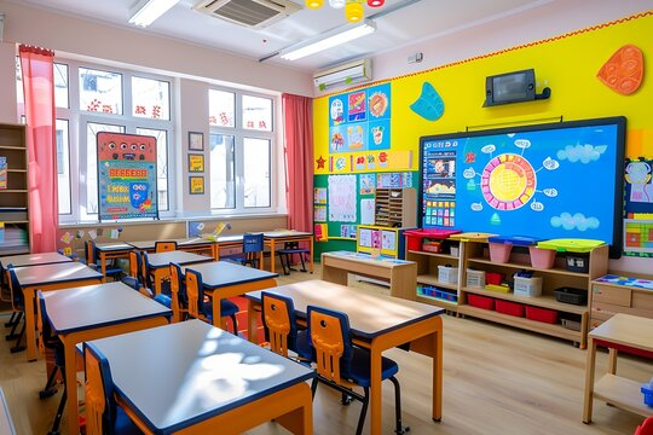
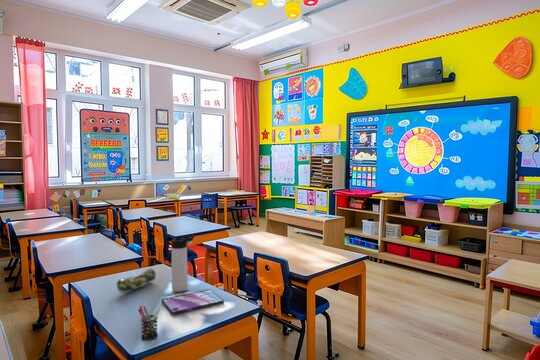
+ thermos bottle [171,234,195,293]
+ pen holder [137,305,162,341]
+ video game case [161,288,225,316]
+ pencil case [116,268,157,294]
